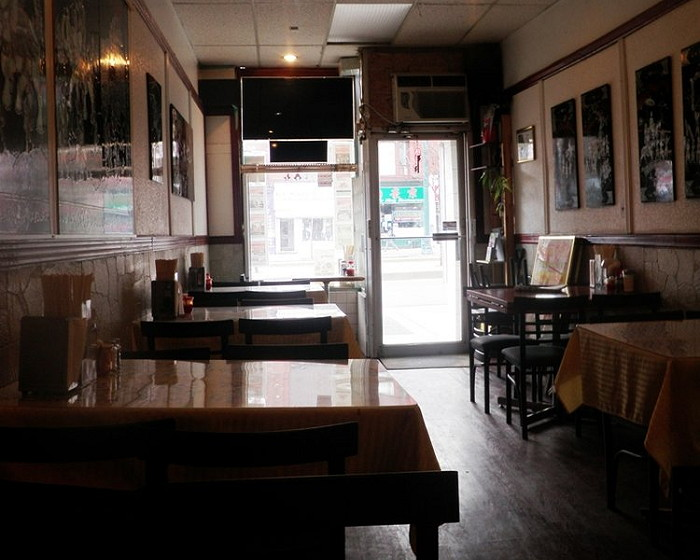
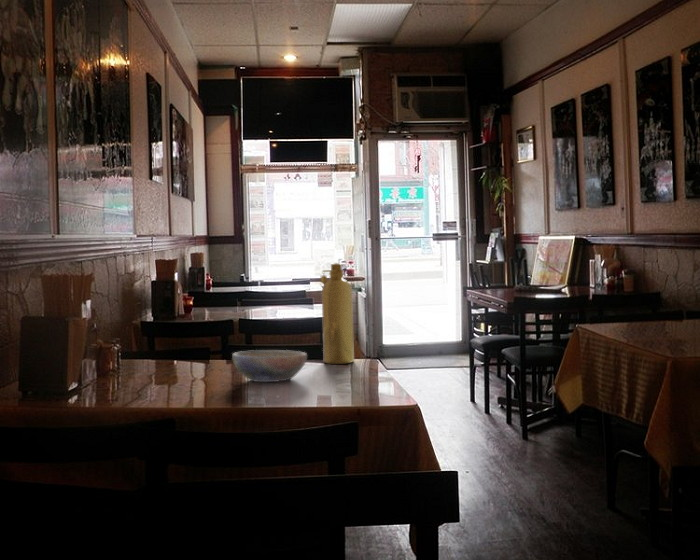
+ spray bottle [319,262,355,365]
+ bowl [231,349,308,383]
